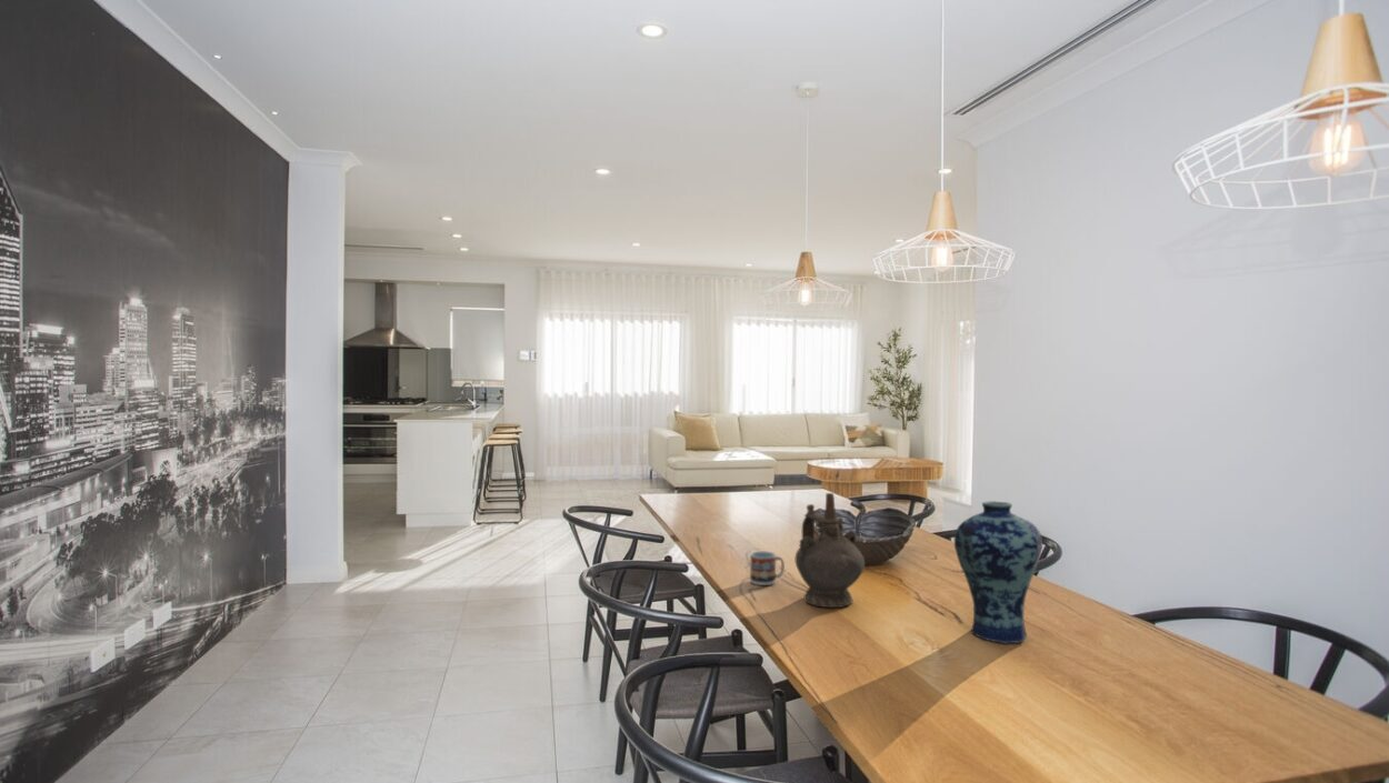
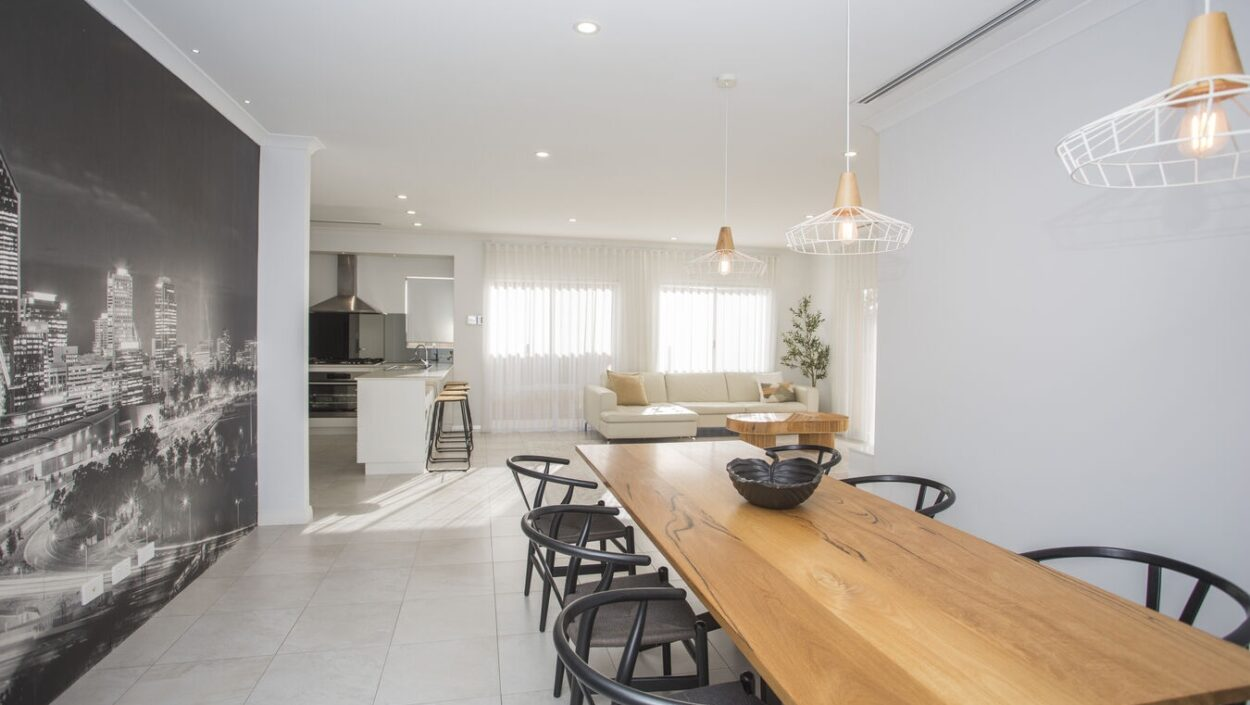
- cup [749,550,786,586]
- vase [953,500,1043,644]
- ceremonial vessel [795,492,866,609]
